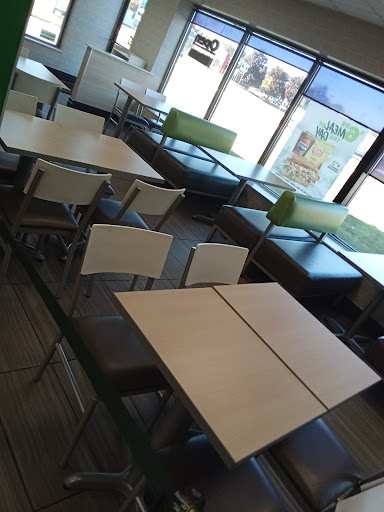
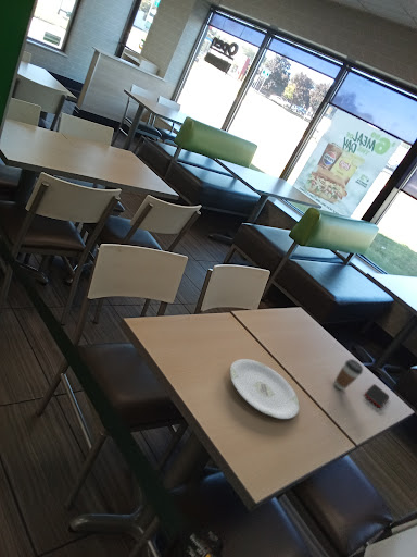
+ plate [229,358,300,420]
+ cell phone [363,383,390,409]
+ coffee cup [333,358,364,392]
